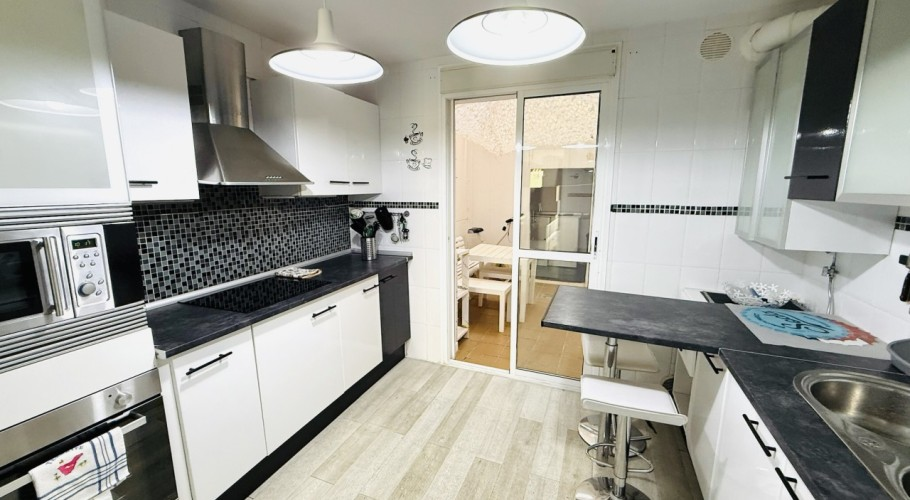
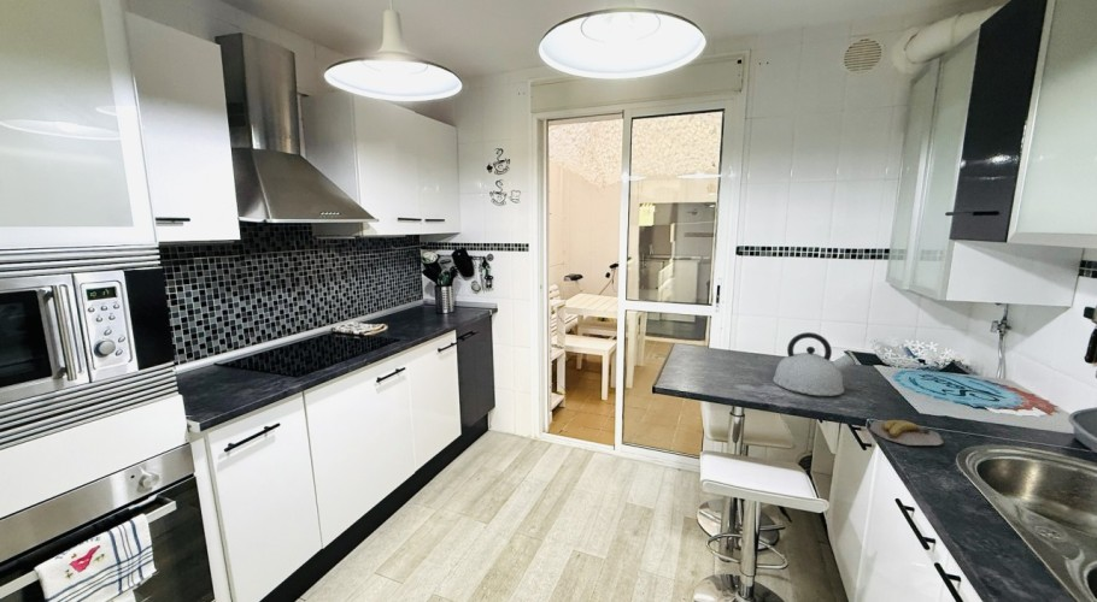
+ banana [869,419,945,447]
+ kettle [772,331,856,397]
